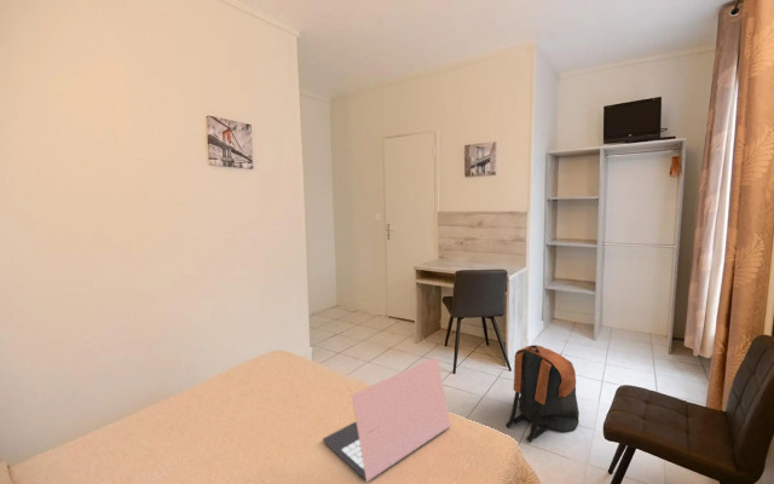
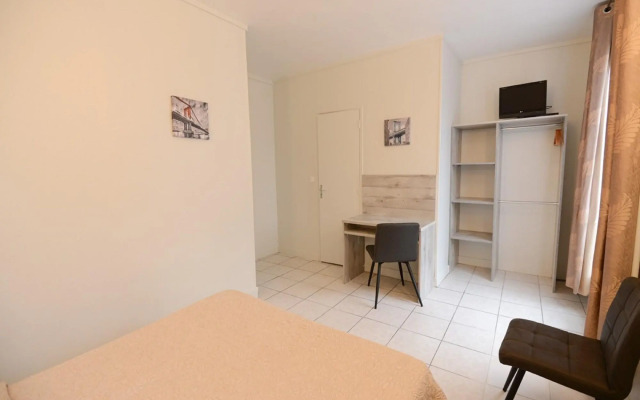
- backpack [504,344,580,443]
- laptop [322,356,451,483]
